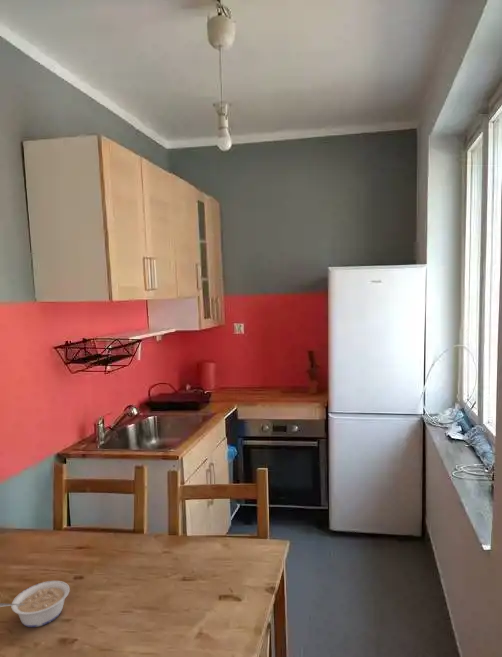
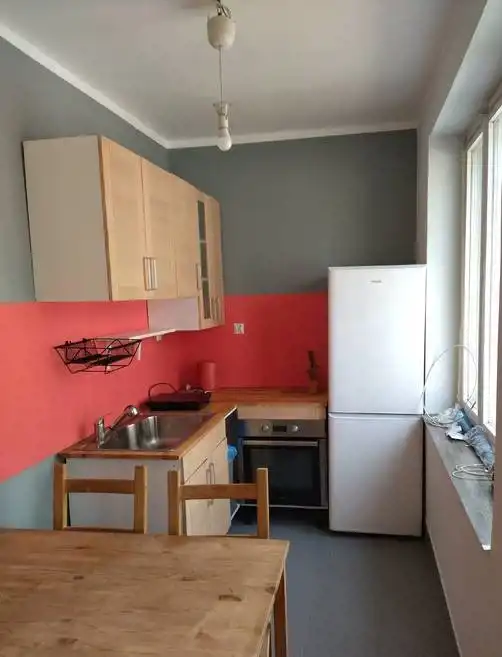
- legume [0,580,71,628]
